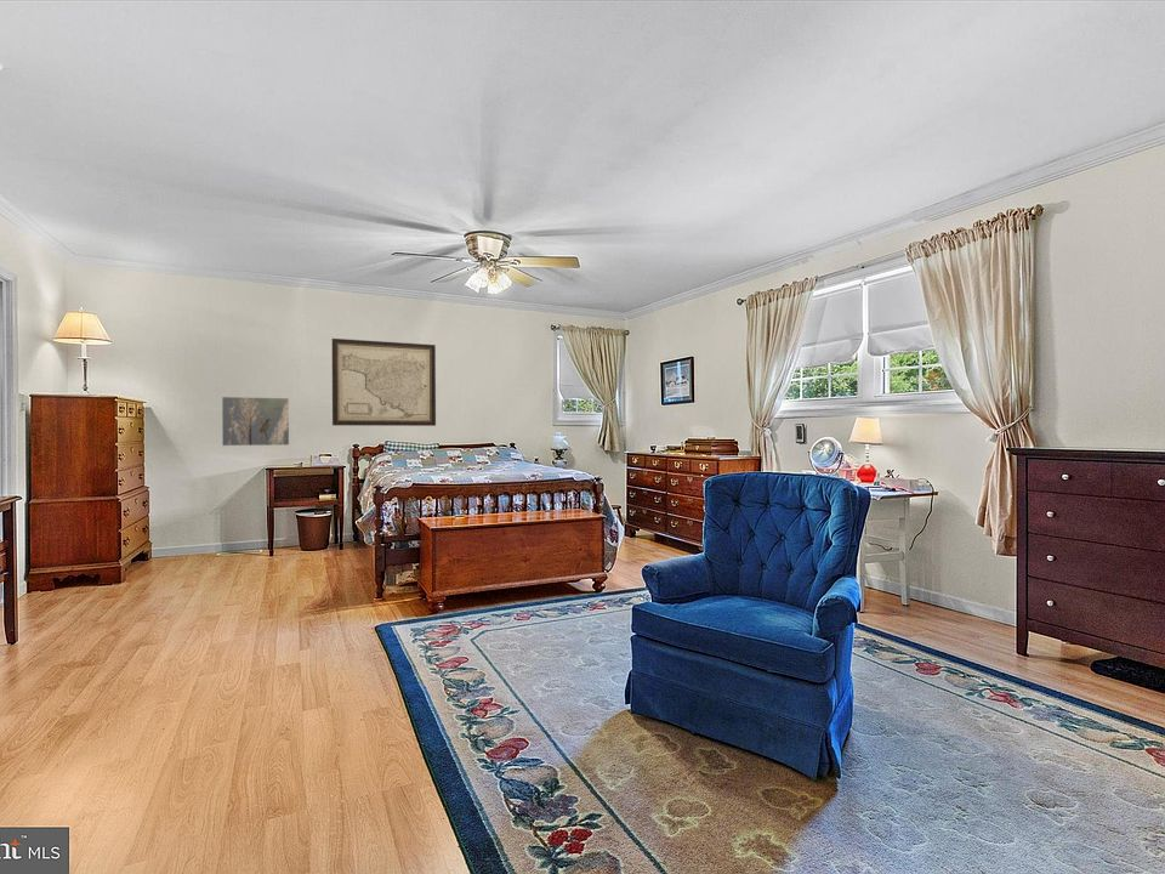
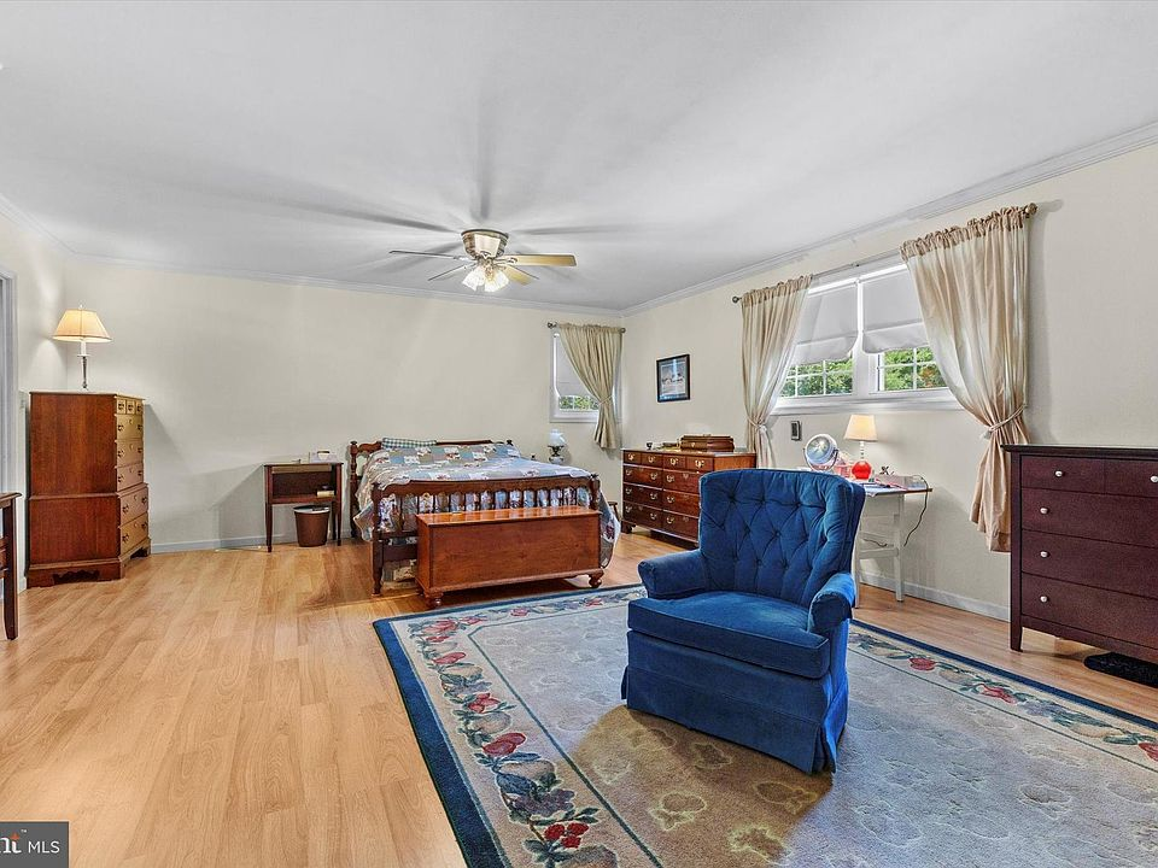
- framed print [221,396,290,447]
- wall art [331,337,437,427]
